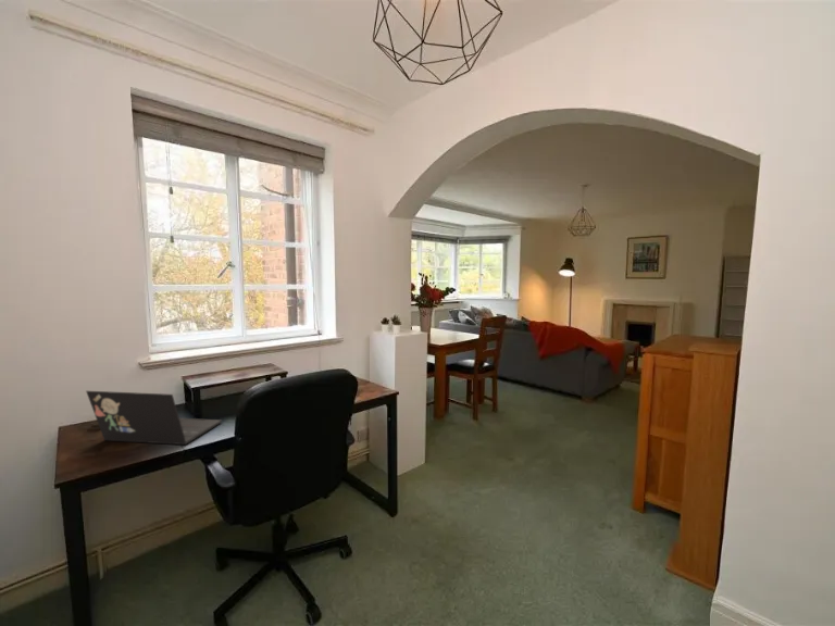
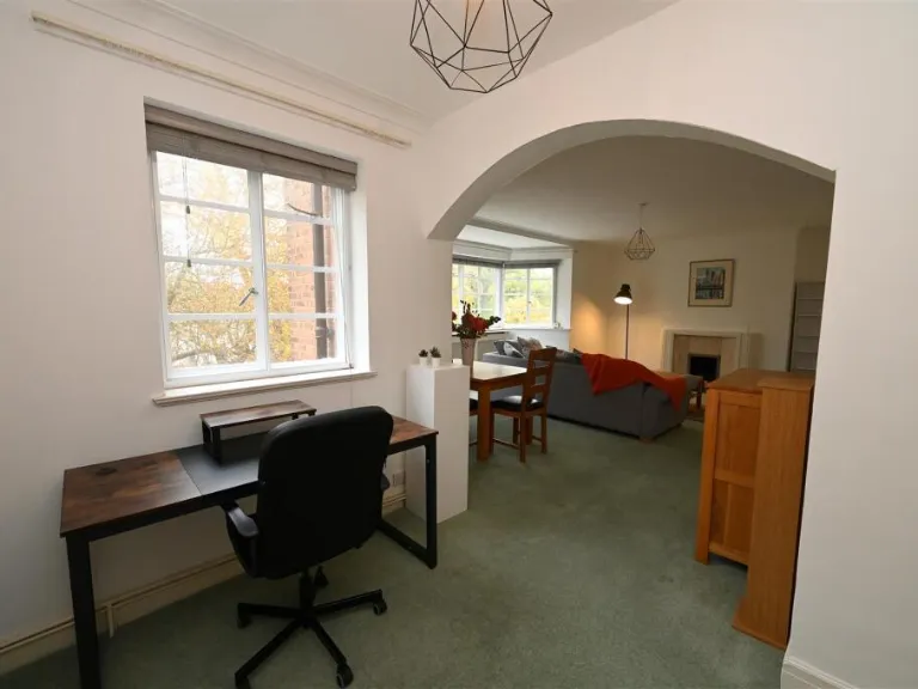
- laptop [85,390,223,446]
